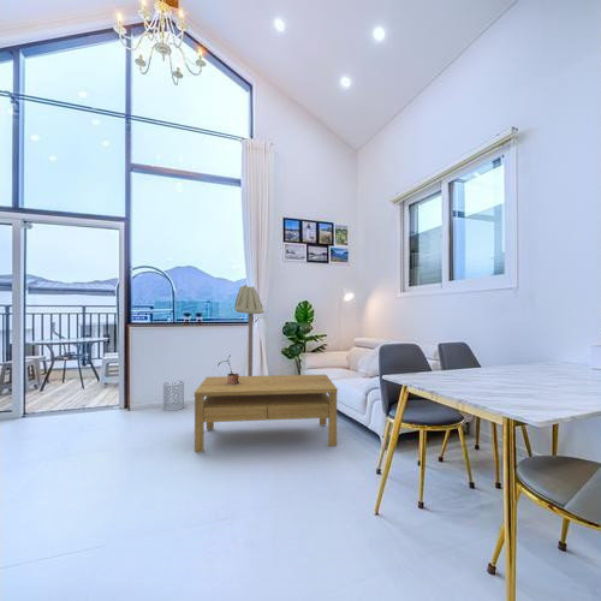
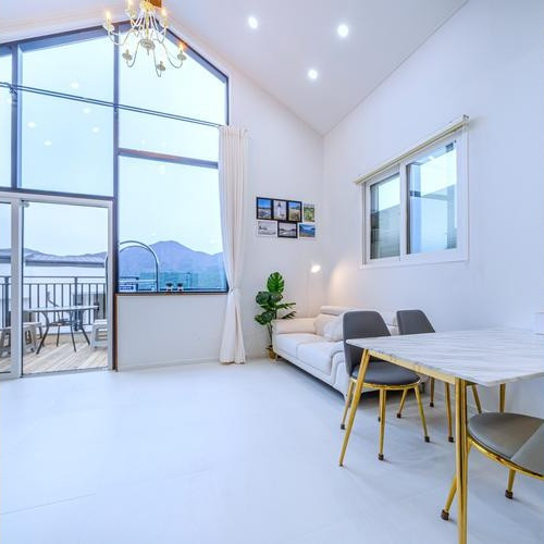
- floor lamp [233,284,266,376]
- wastebasket [162,380,186,412]
- coffee table [194,374,339,453]
- potted plant [216,353,240,385]
